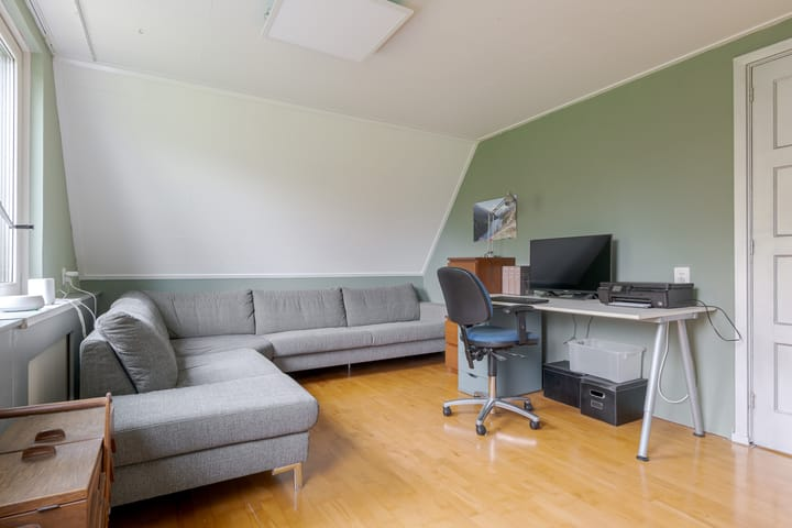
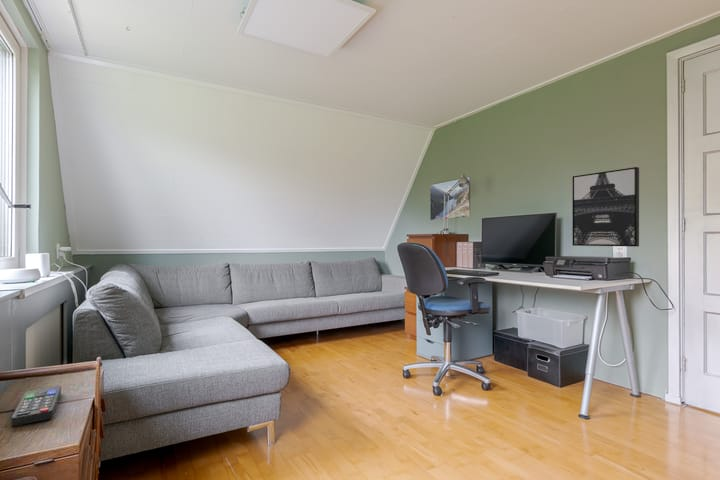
+ remote control [10,385,62,427]
+ wall art [572,166,640,247]
